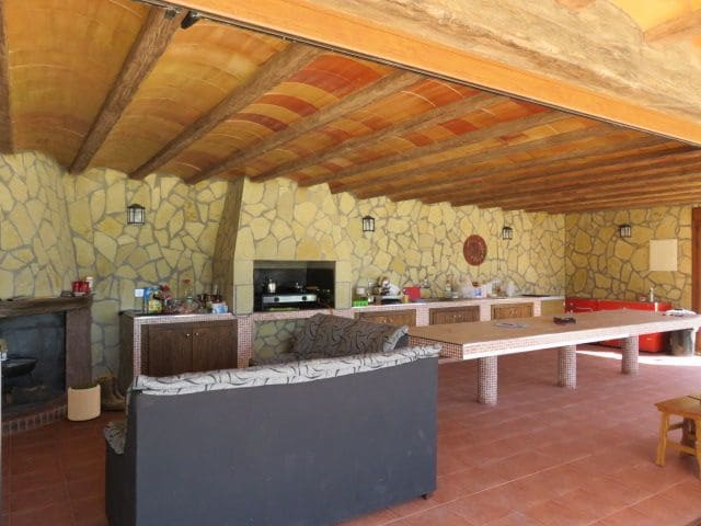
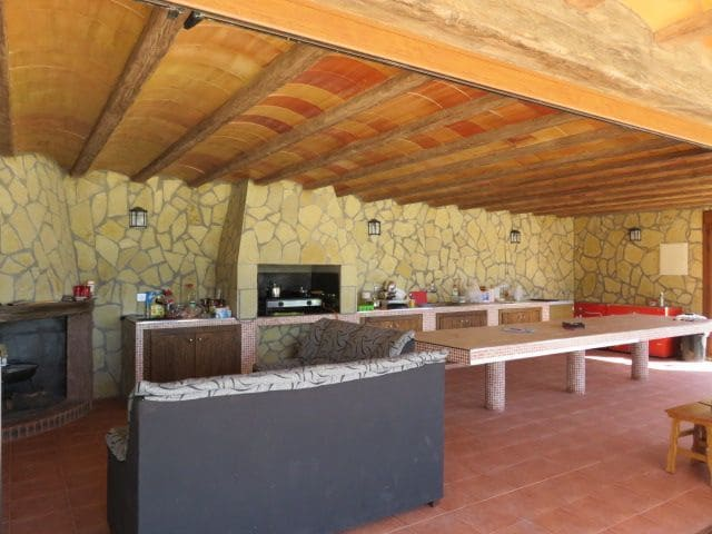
- decorative platter [462,233,489,267]
- plant pot [67,382,101,422]
- boots [93,374,126,412]
